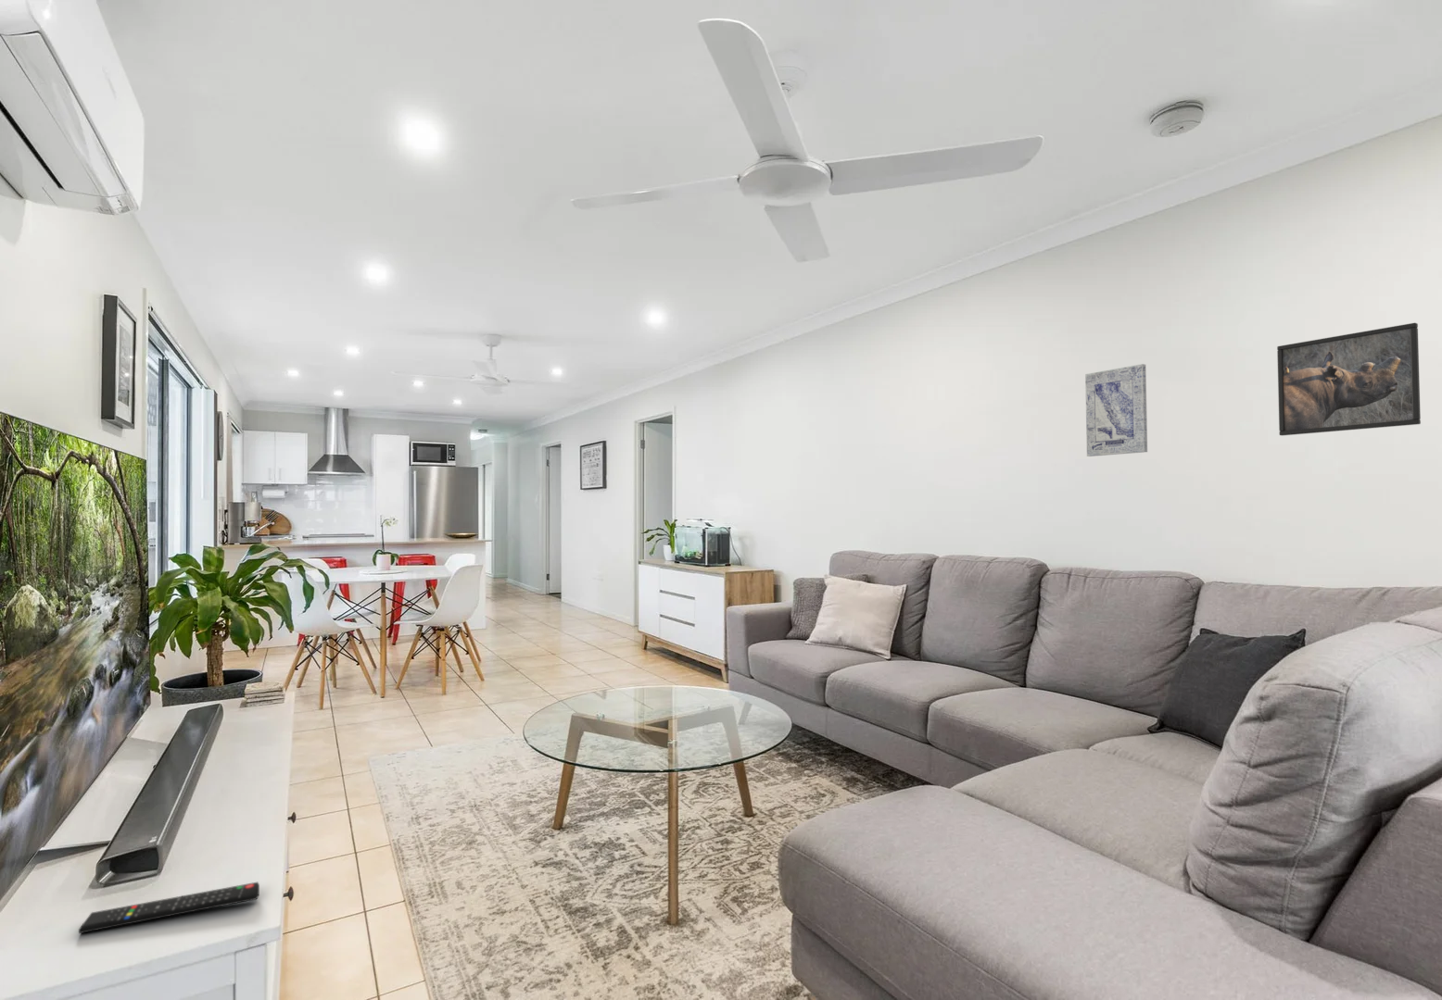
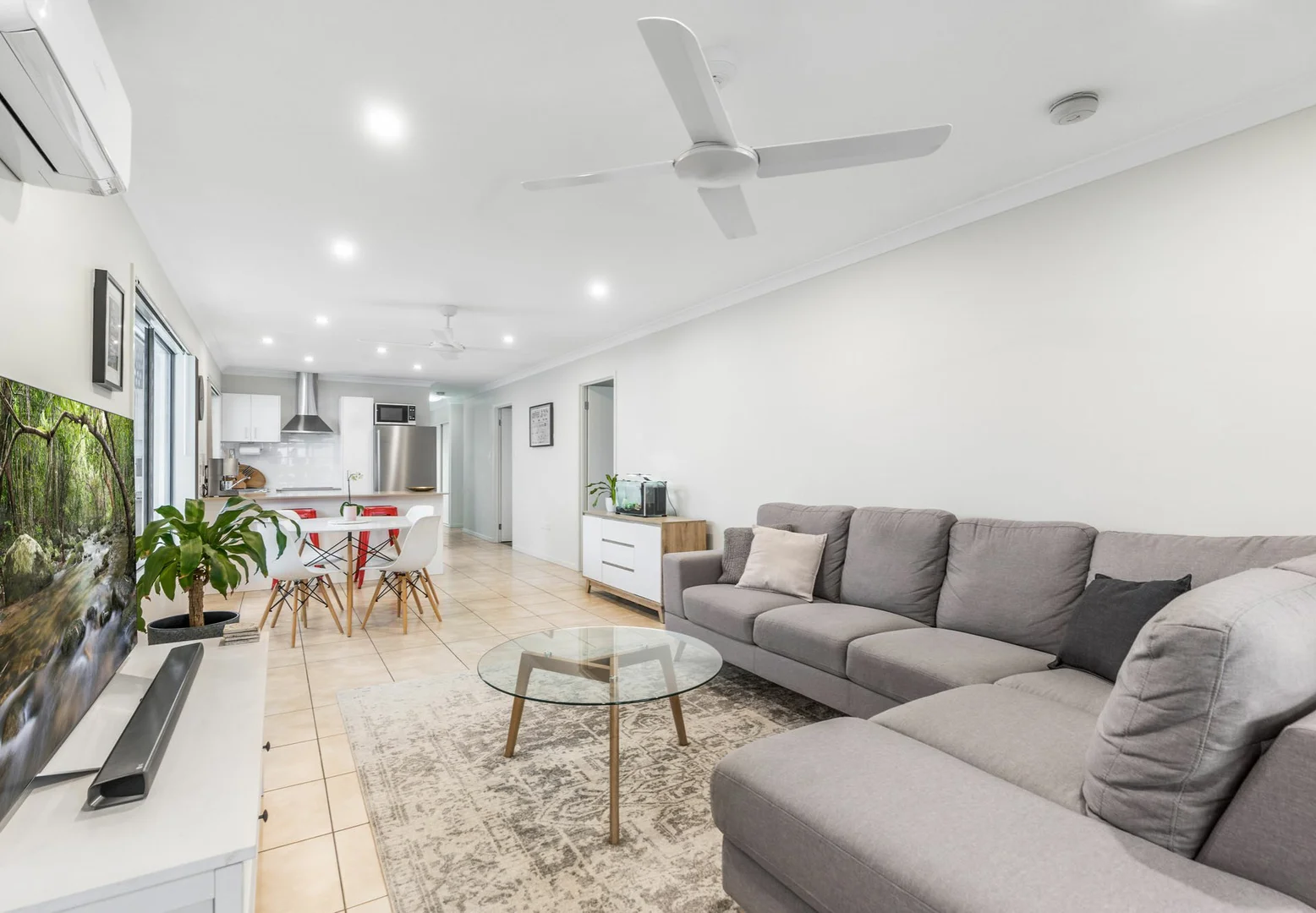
- remote control [78,882,261,934]
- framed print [1277,322,1421,436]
- wall art [1085,363,1148,458]
